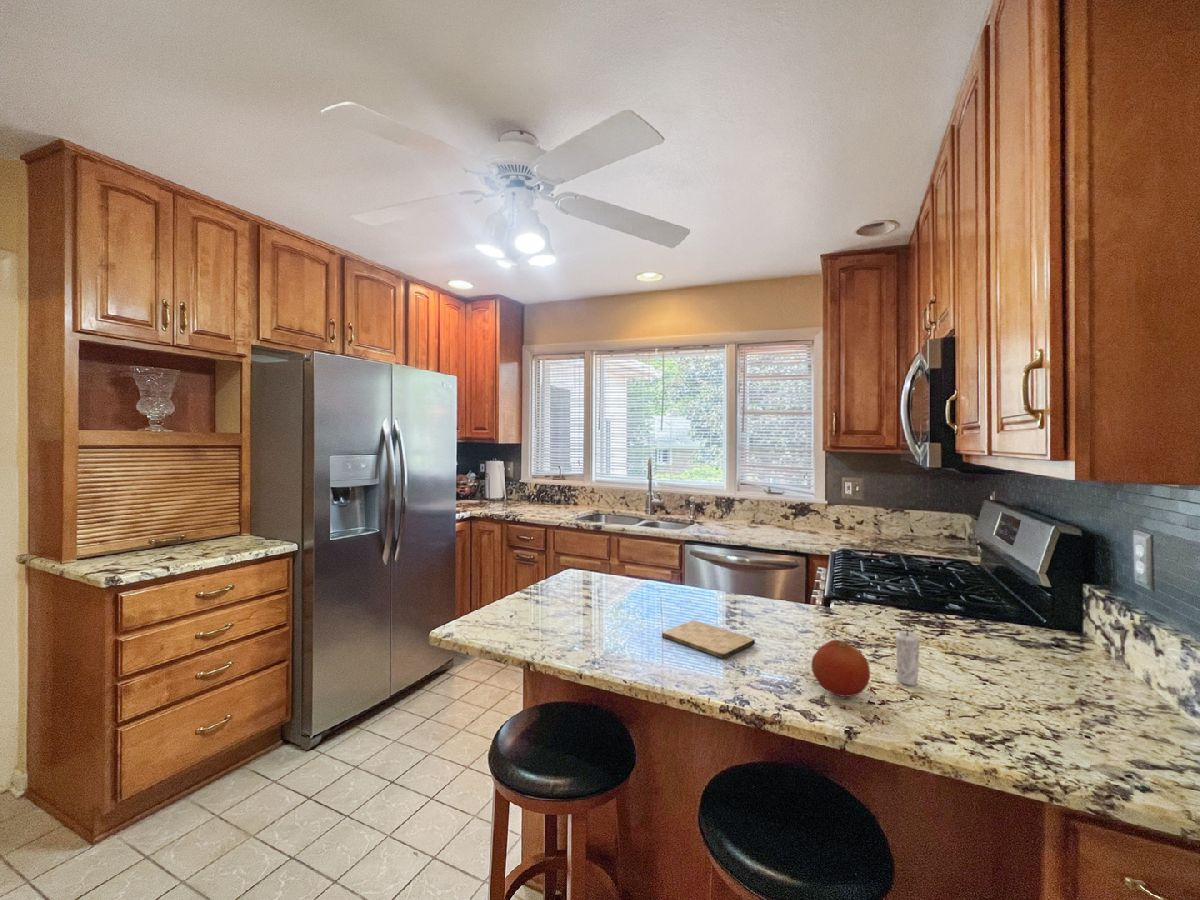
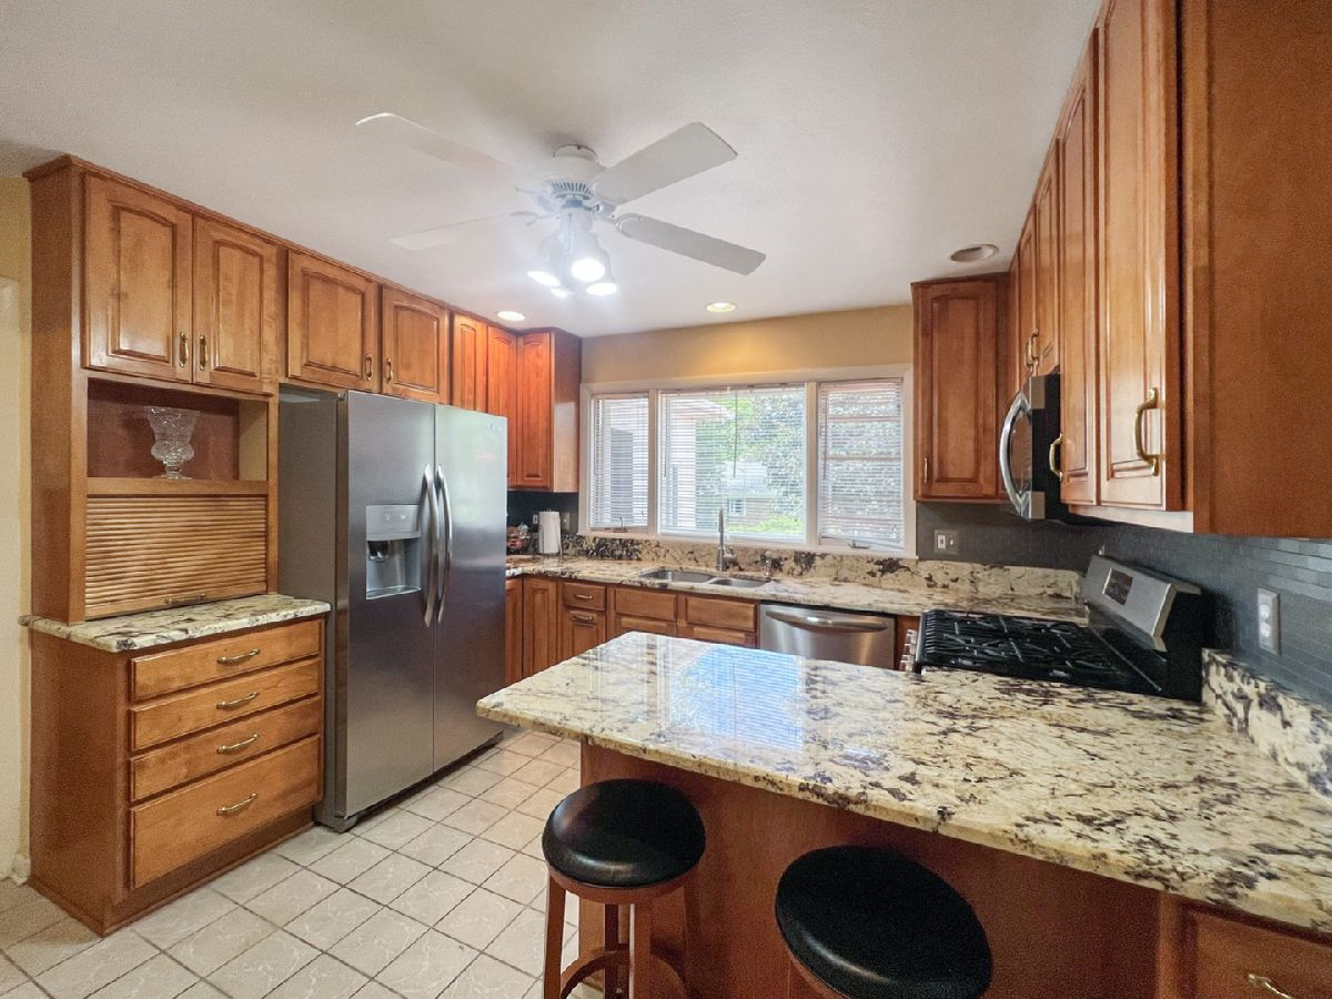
- cutting board [661,619,756,660]
- fruit [810,639,871,698]
- candle [895,623,921,686]
